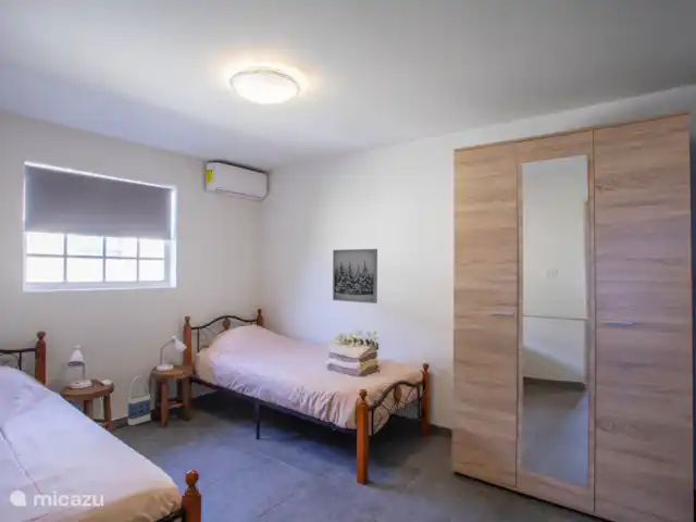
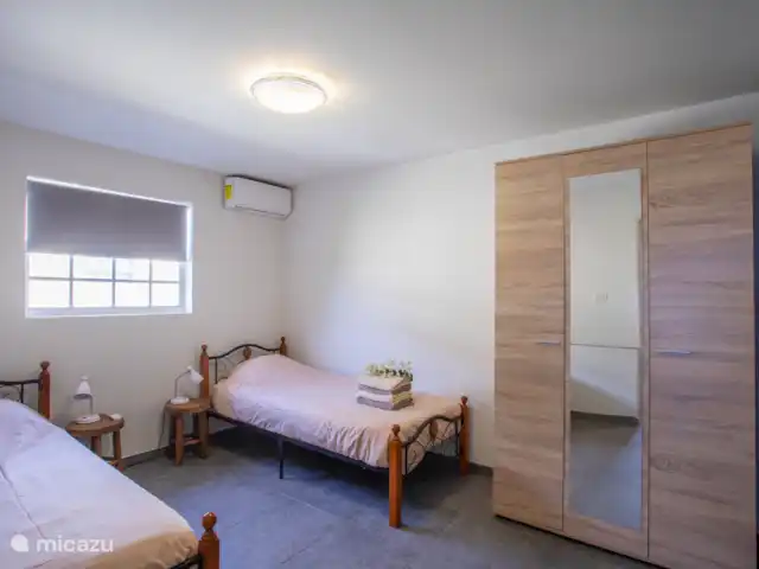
- wall art [332,248,378,304]
- bag [127,375,151,426]
